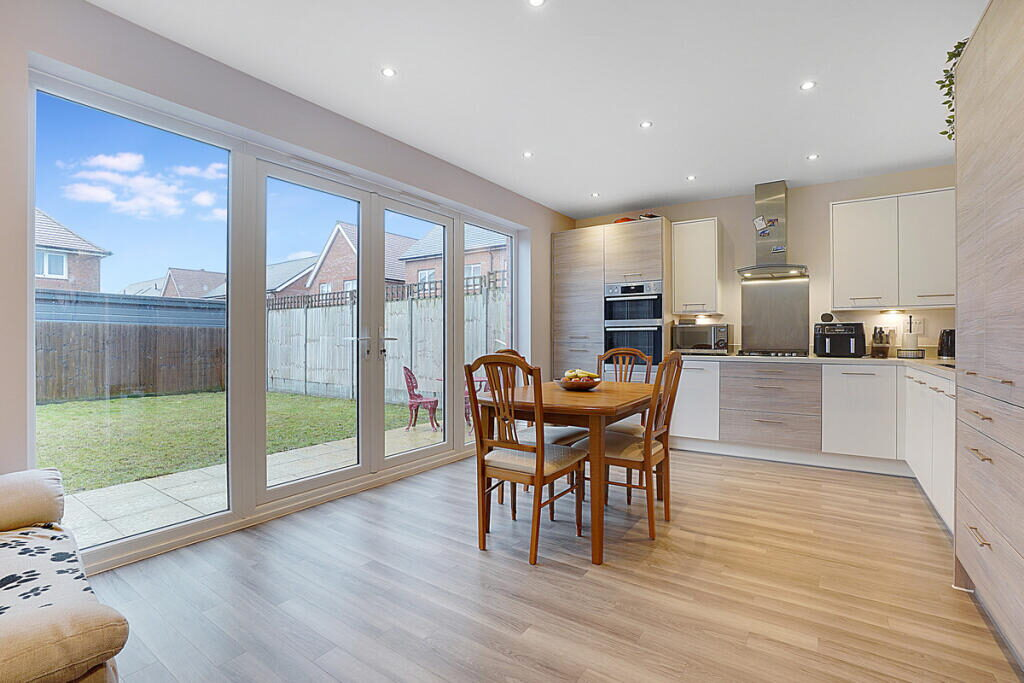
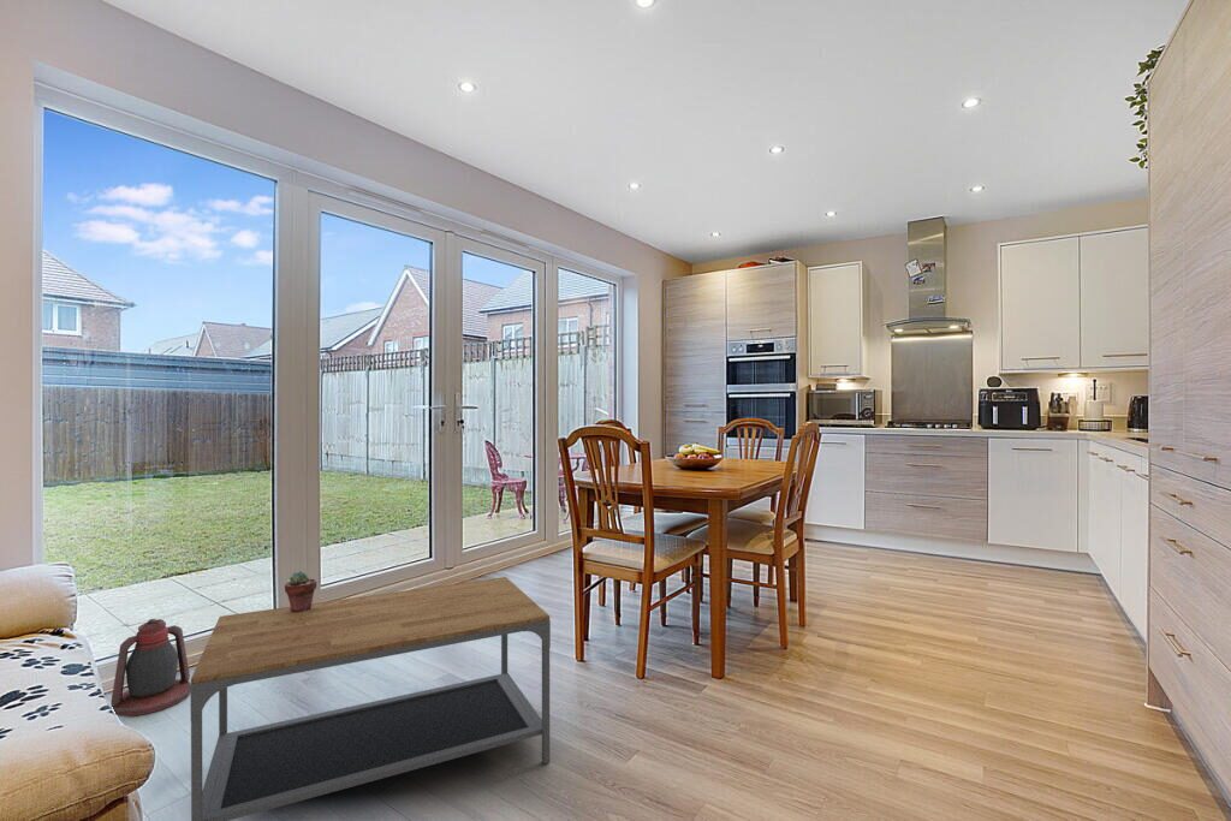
+ lantern [109,618,191,718]
+ potted succulent [284,570,317,612]
+ coffee table [190,576,552,821]
